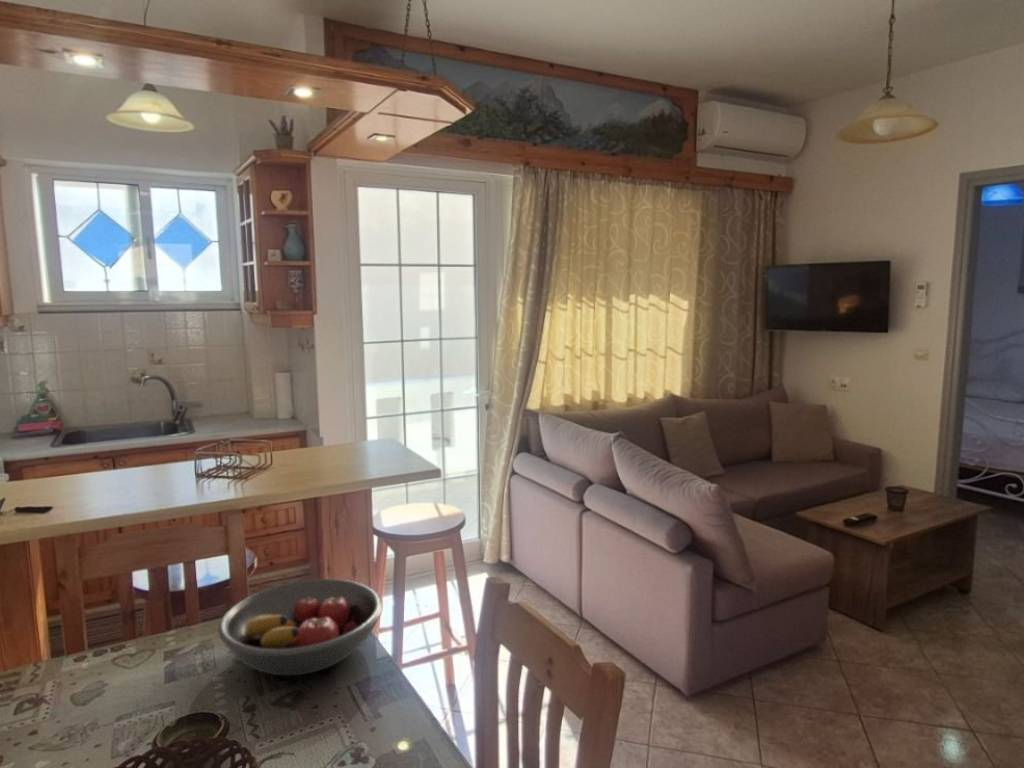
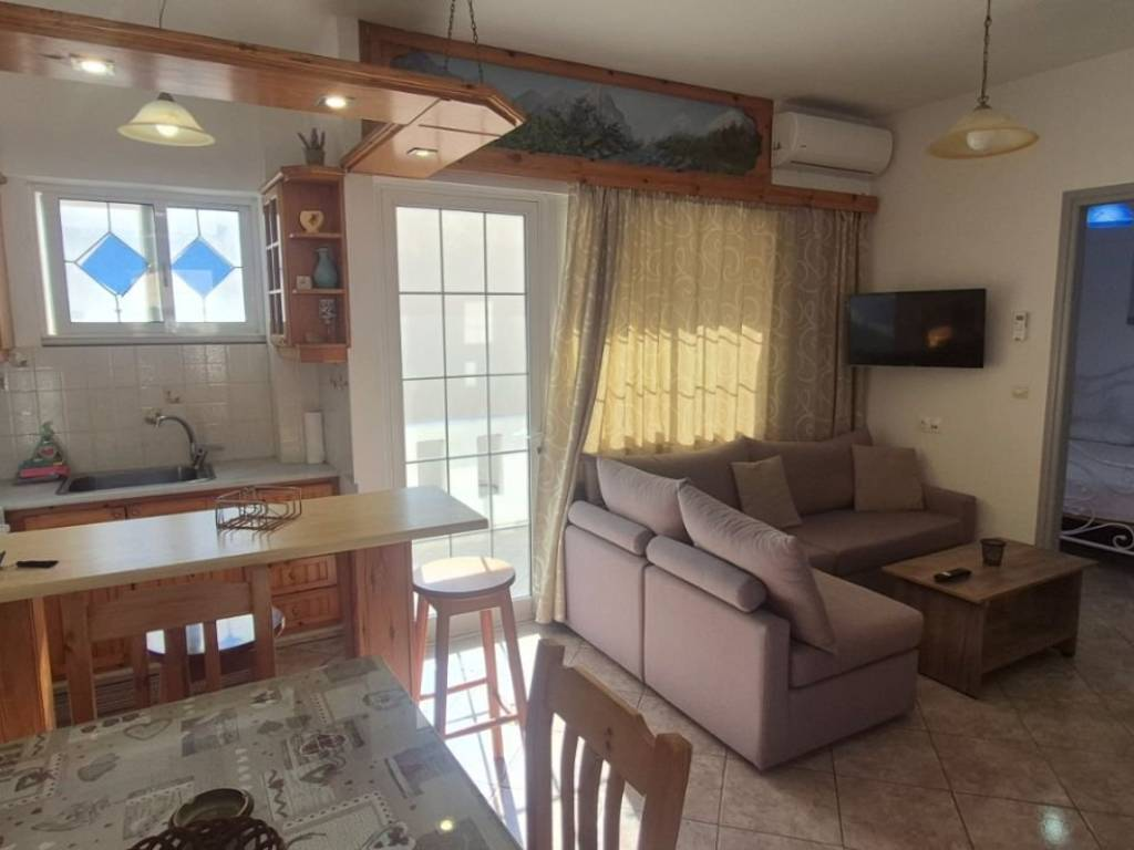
- fruit bowl [217,578,384,677]
